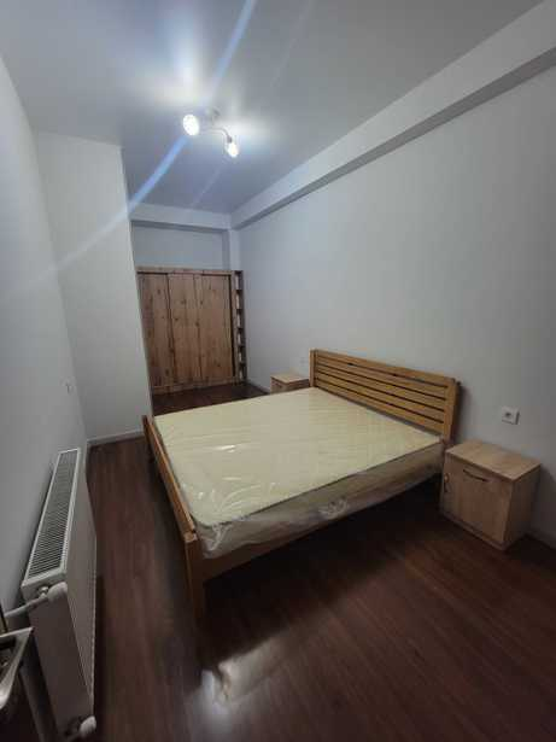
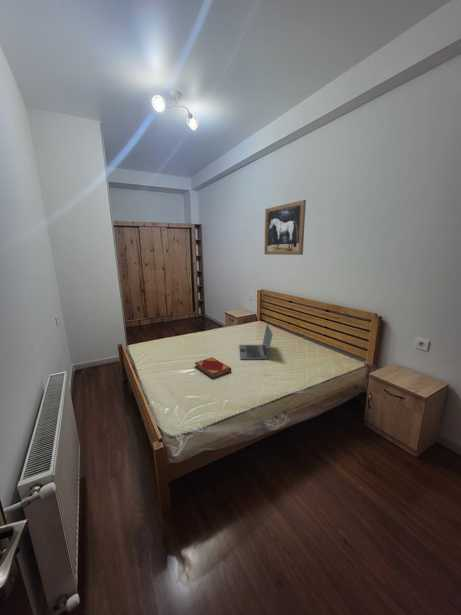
+ laptop [238,323,274,360]
+ hardback book [194,357,232,380]
+ wall art [263,199,307,256]
